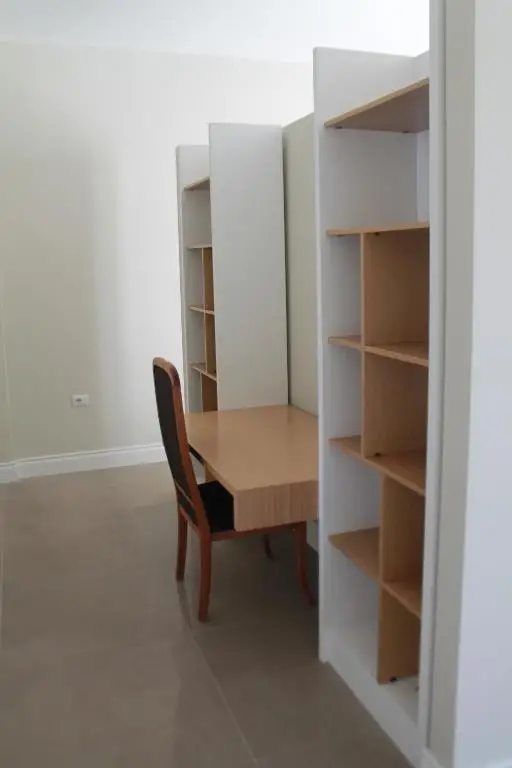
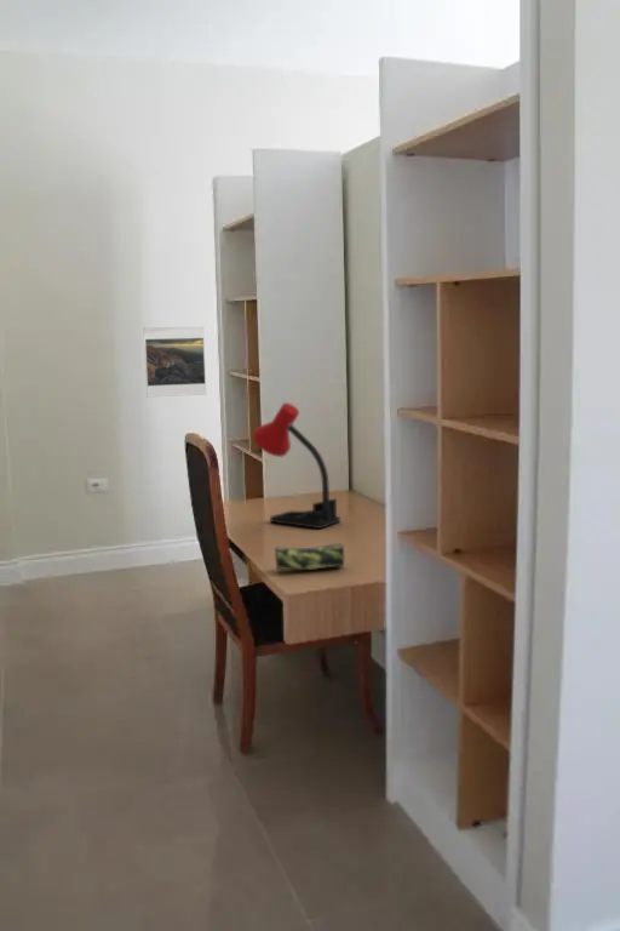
+ desk lamp [252,401,341,530]
+ pencil case [271,542,345,571]
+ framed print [143,325,207,399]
